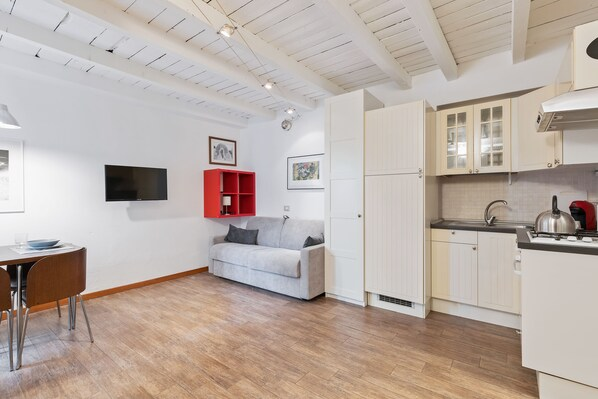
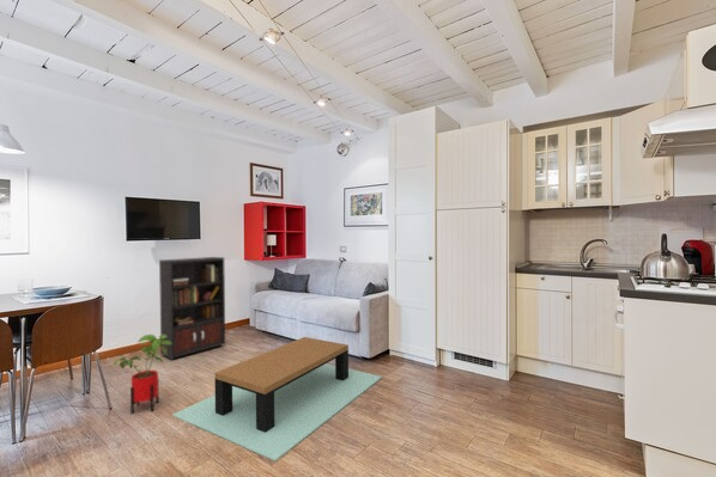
+ house plant [113,334,171,415]
+ coffee table [171,336,383,463]
+ bookcase [158,256,226,361]
